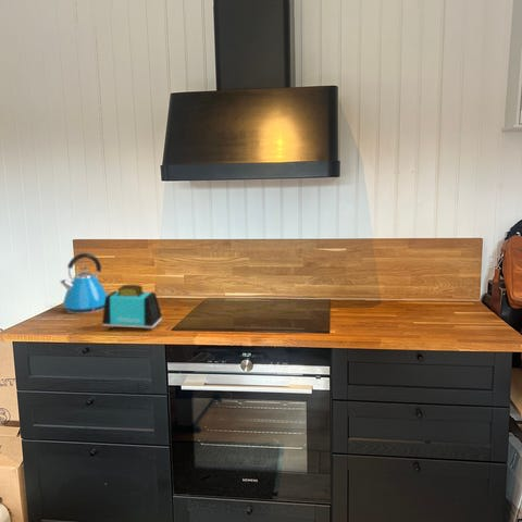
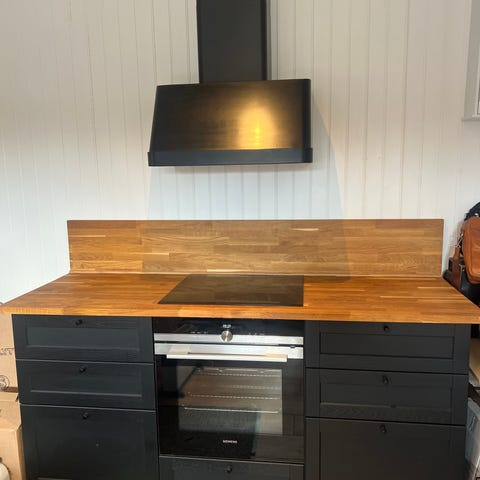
- toaster [101,284,163,332]
- kettle [59,252,109,314]
